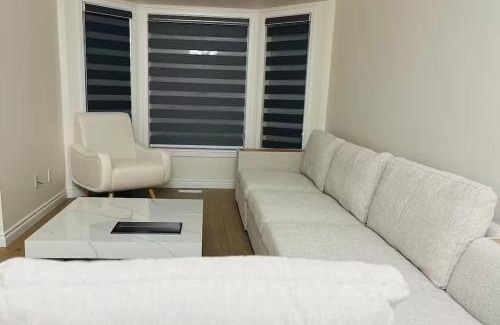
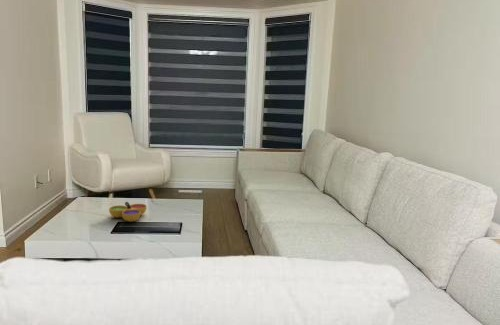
+ decorative bowl [108,201,148,223]
